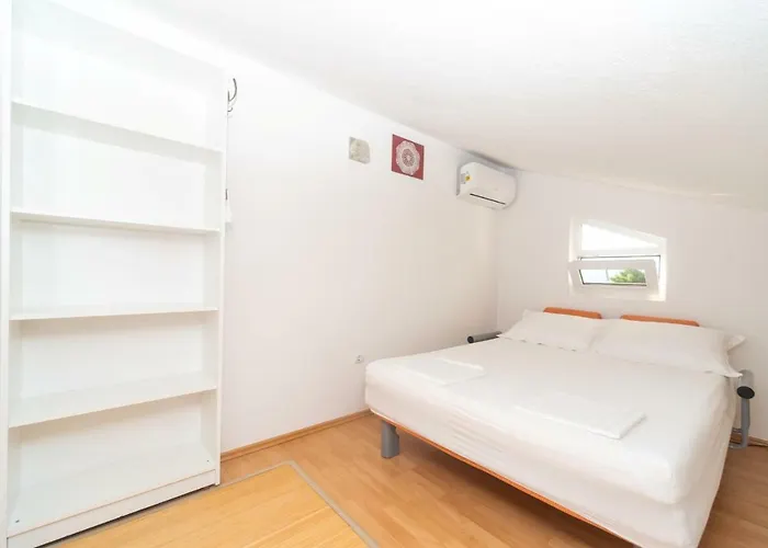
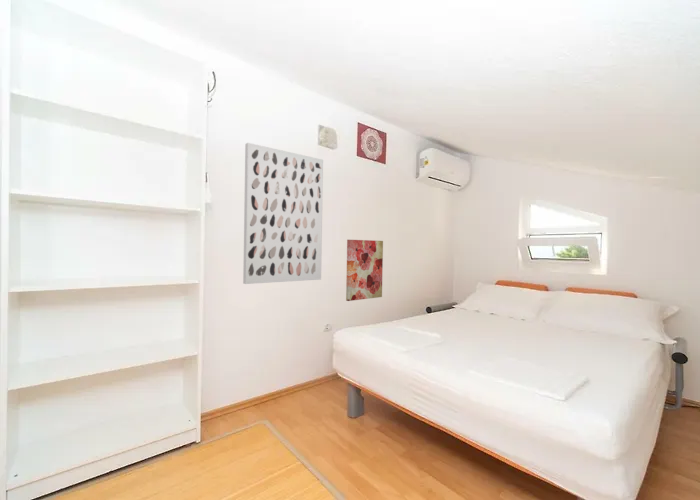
+ wall art [242,142,324,285]
+ wall art [345,239,384,302]
